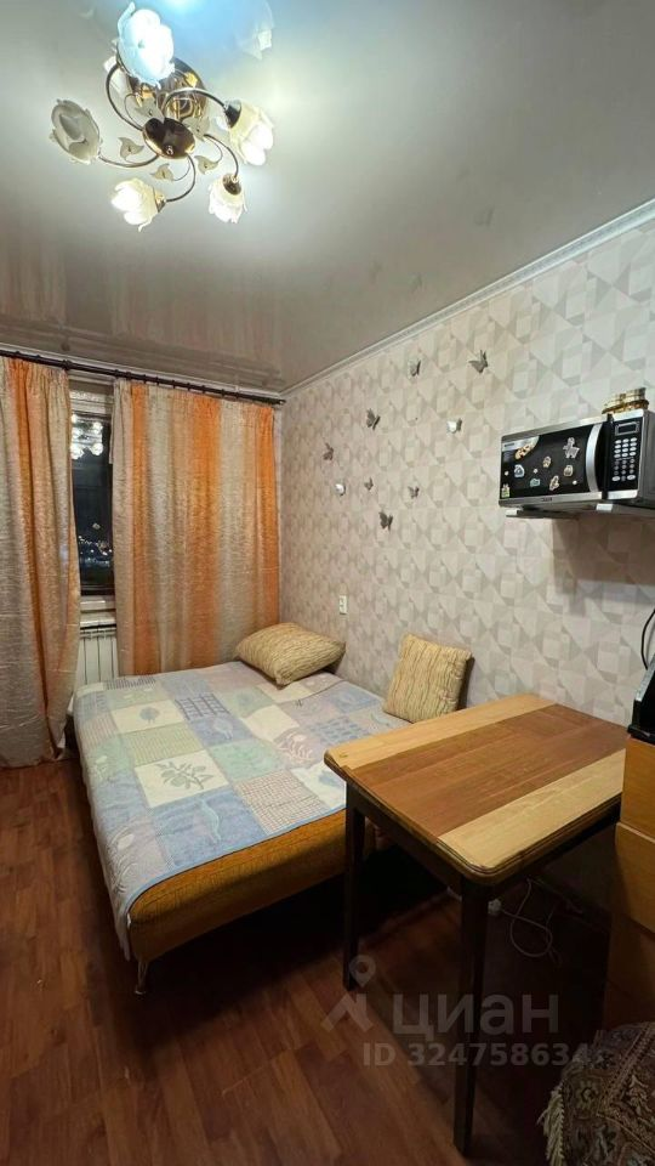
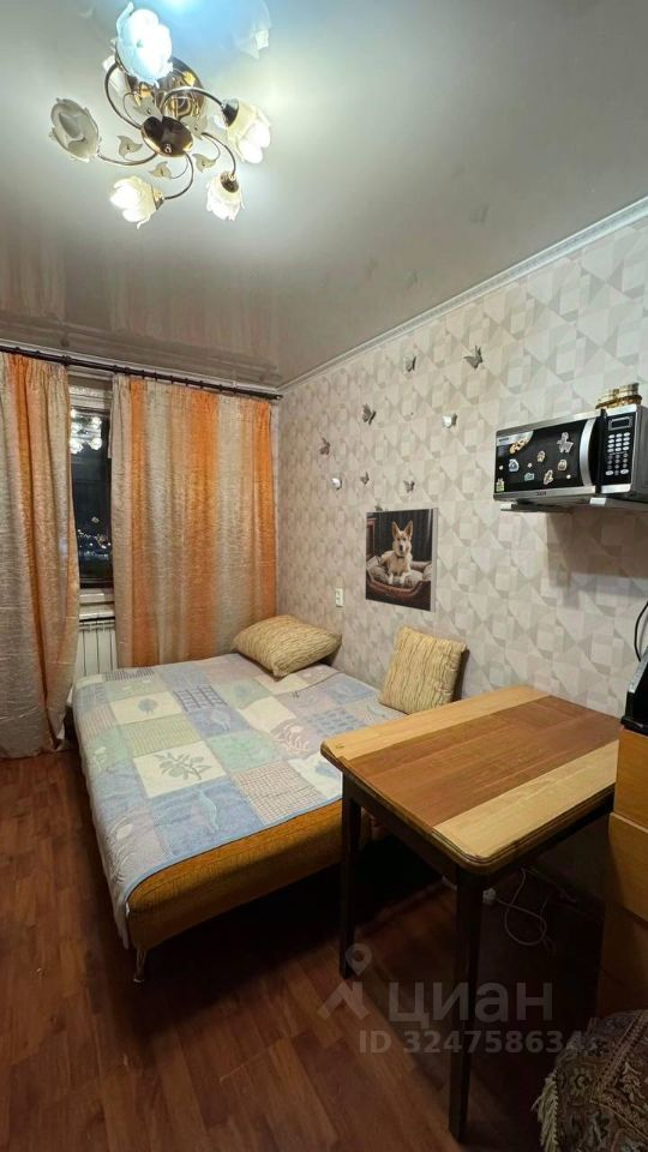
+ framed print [364,506,439,613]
